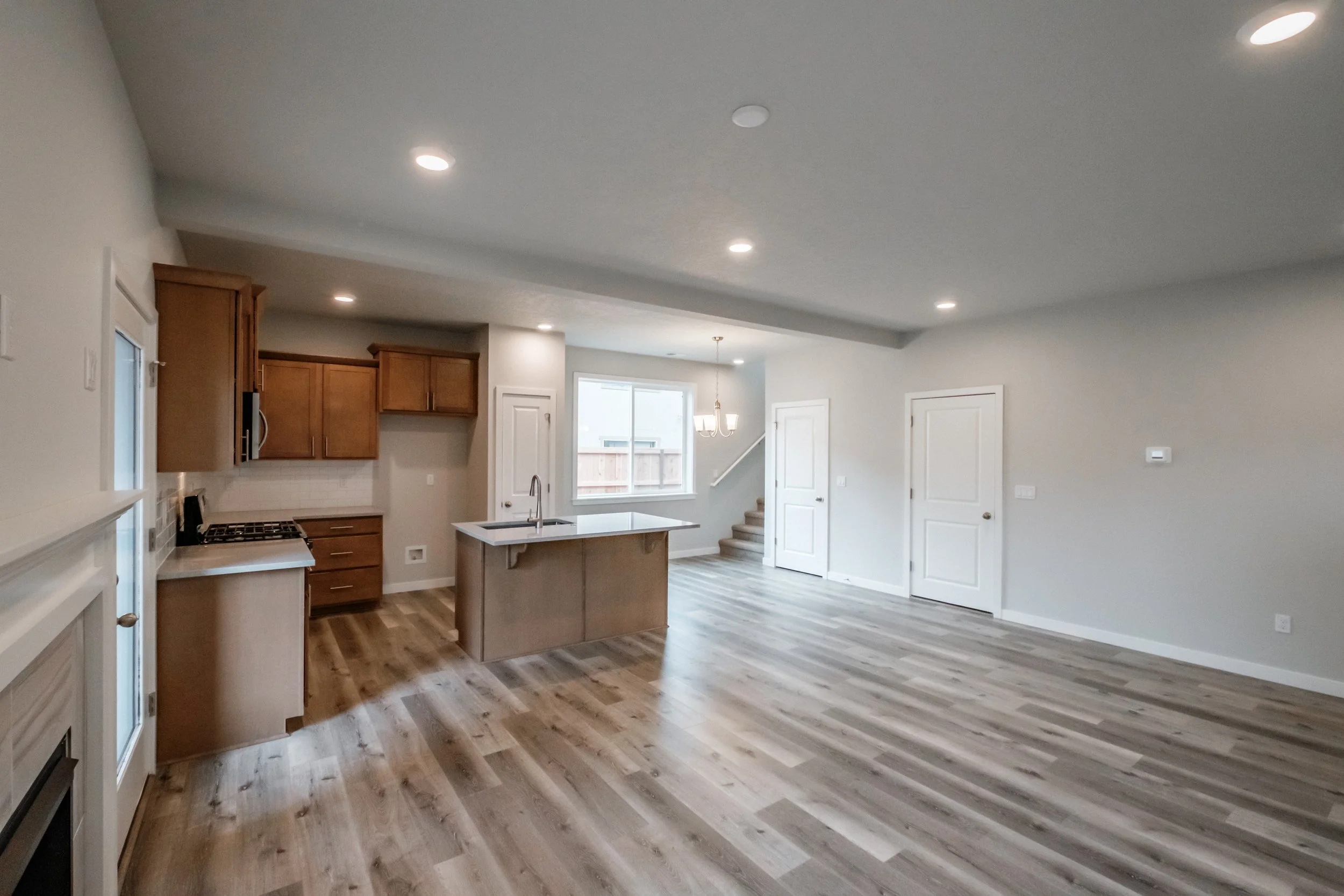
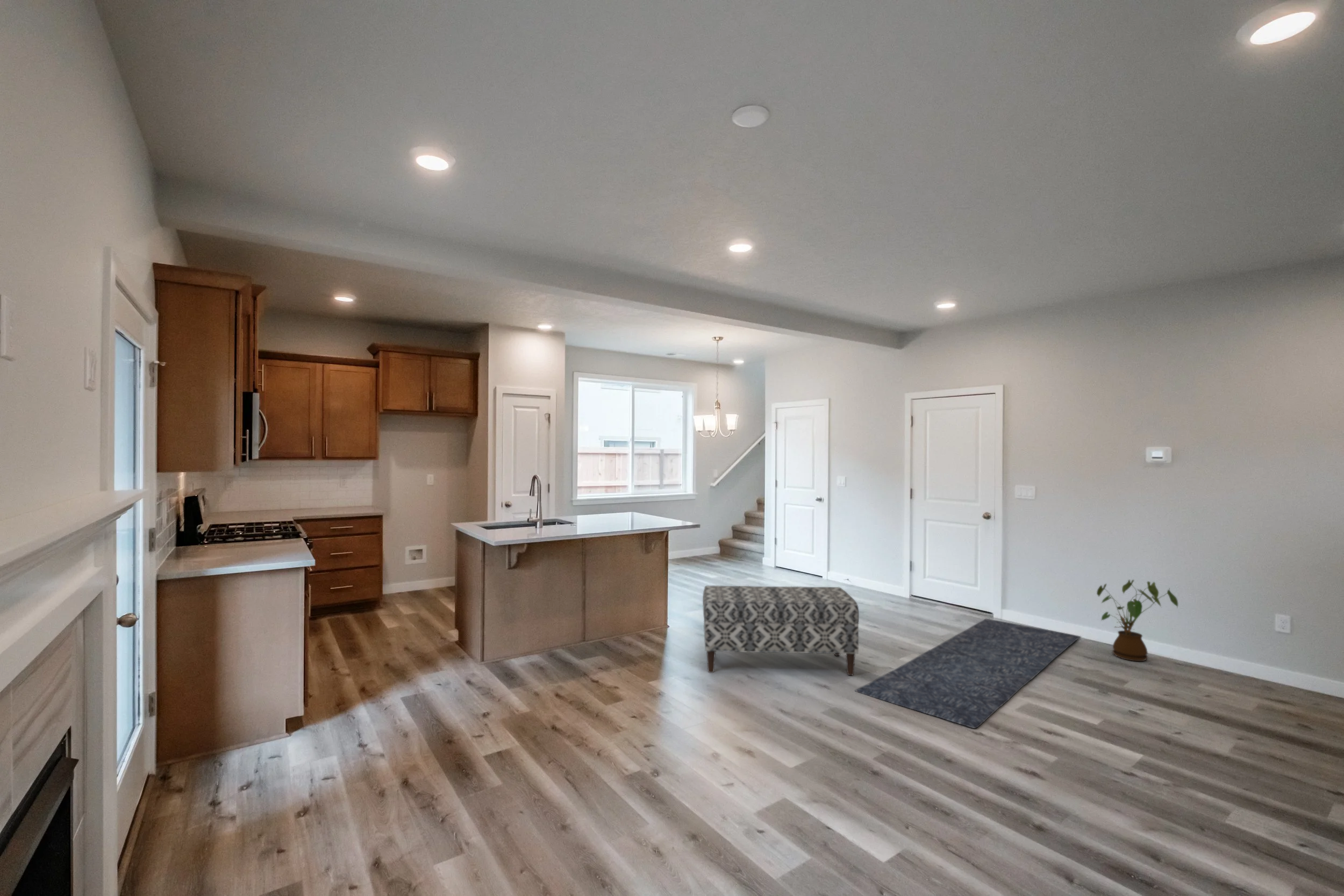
+ bench [702,585,860,676]
+ rug [854,618,1082,729]
+ house plant [1096,579,1178,662]
